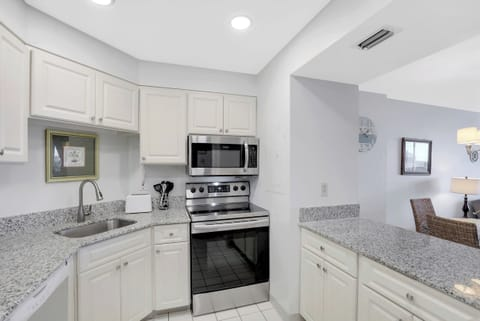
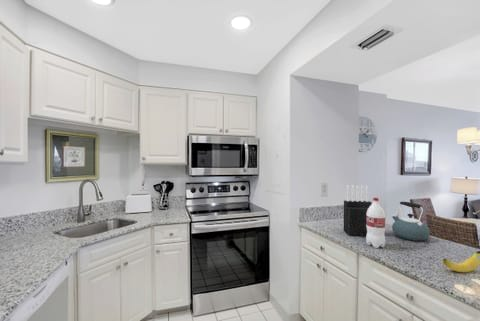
+ knife block [343,184,373,238]
+ bottle [365,197,386,249]
+ banana [442,250,480,273]
+ kettle [390,201,431,242]
